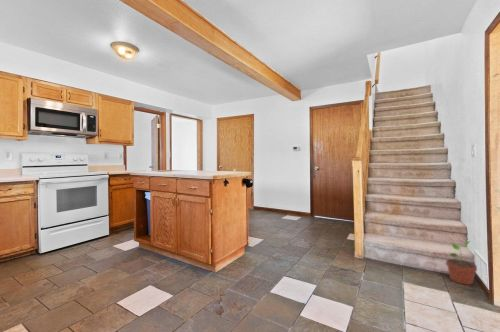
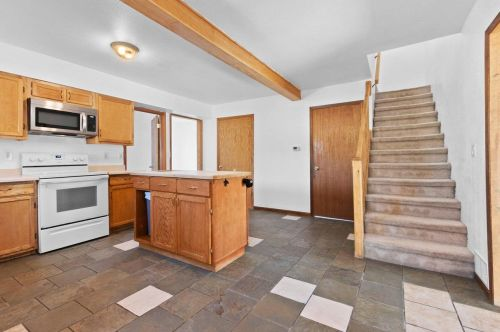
- potted plant [445,240,478,286]
